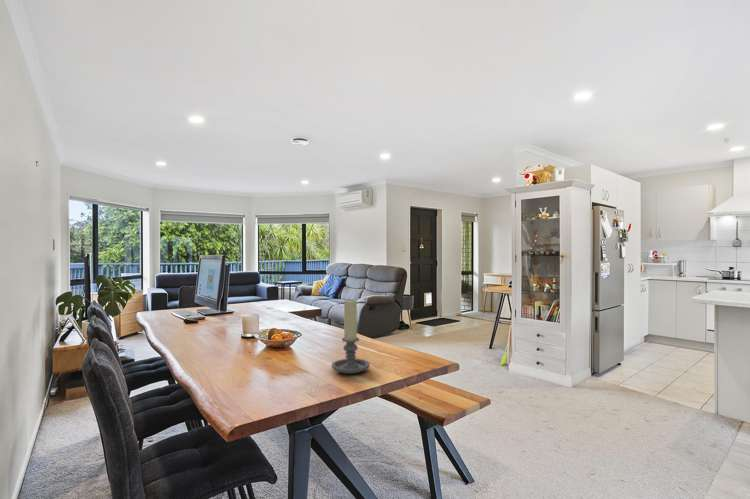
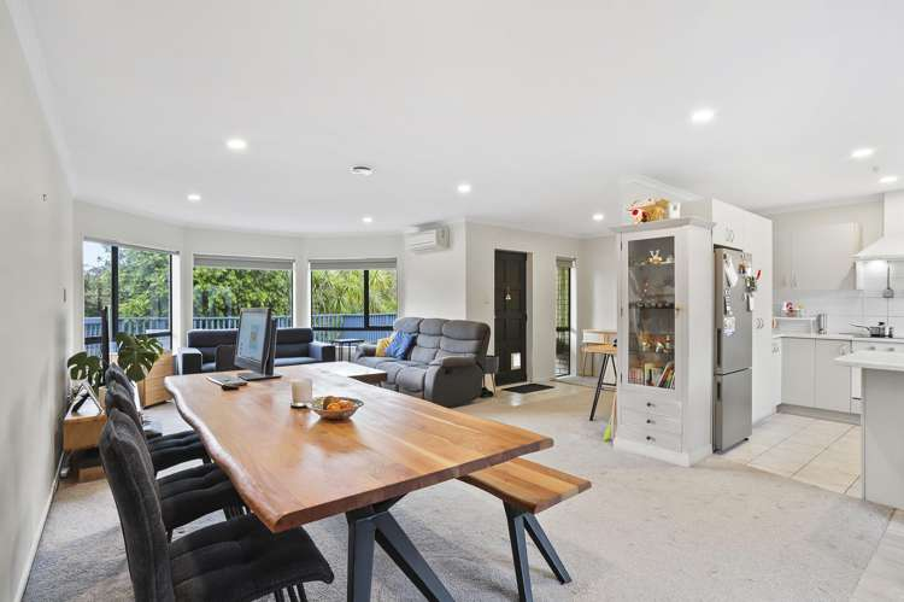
- candle holder [331,298,371,375]
